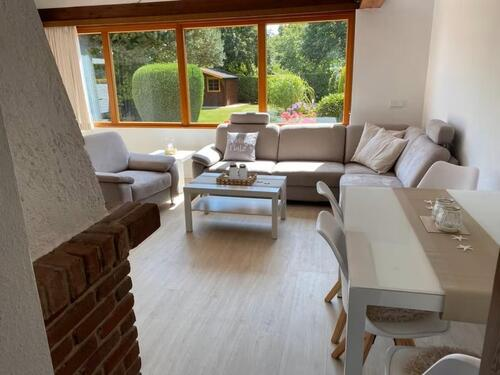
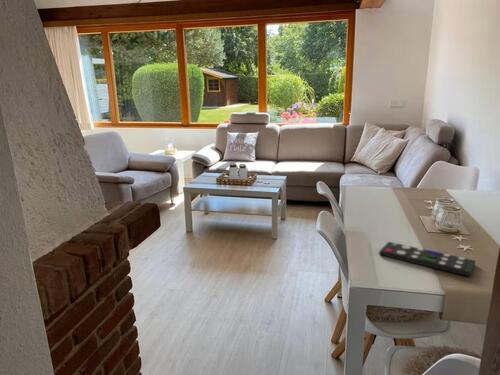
+ remote control [378,241,476,277]
